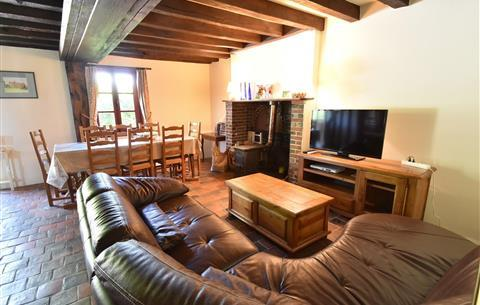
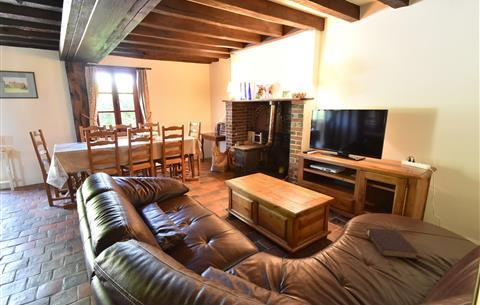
+ book [365,227,419,260]
